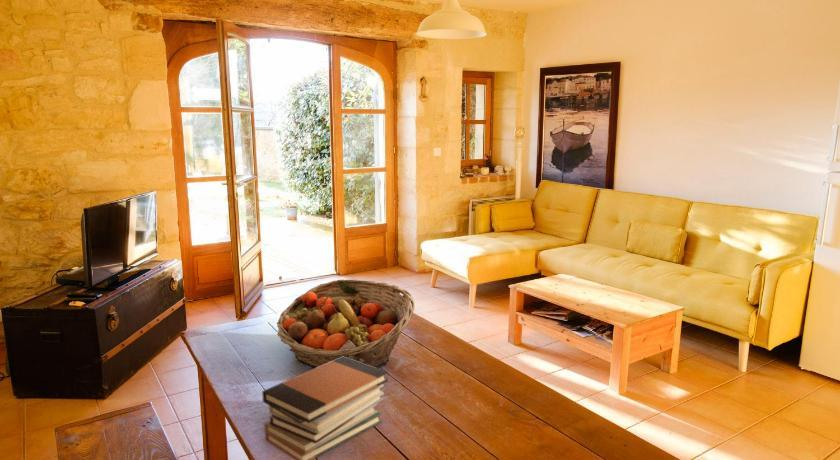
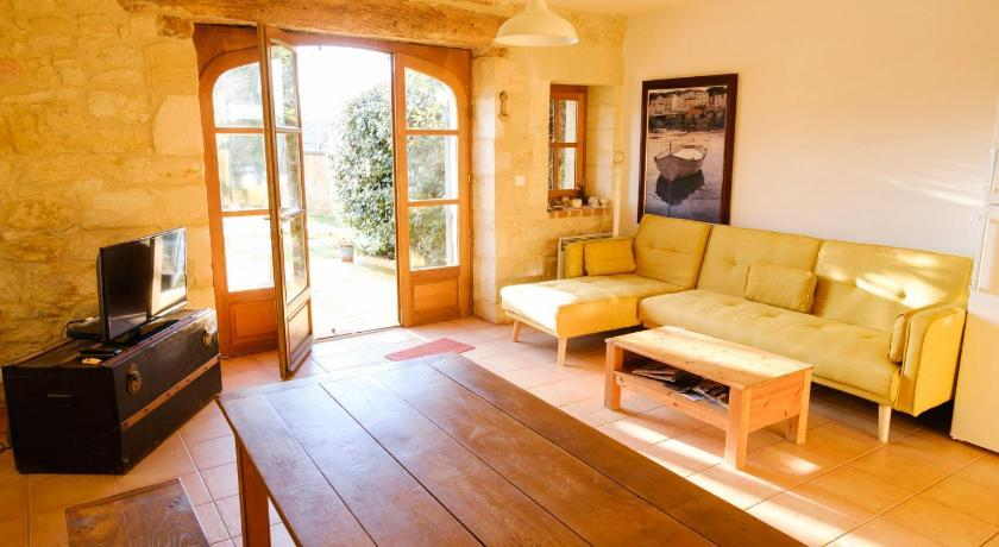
- book stack [261,356,389,460]
- fruit basket [276,278,415,368]
